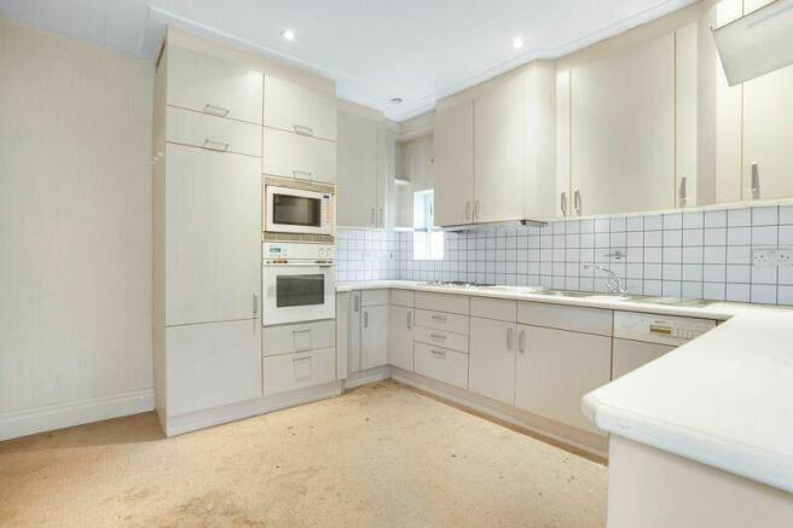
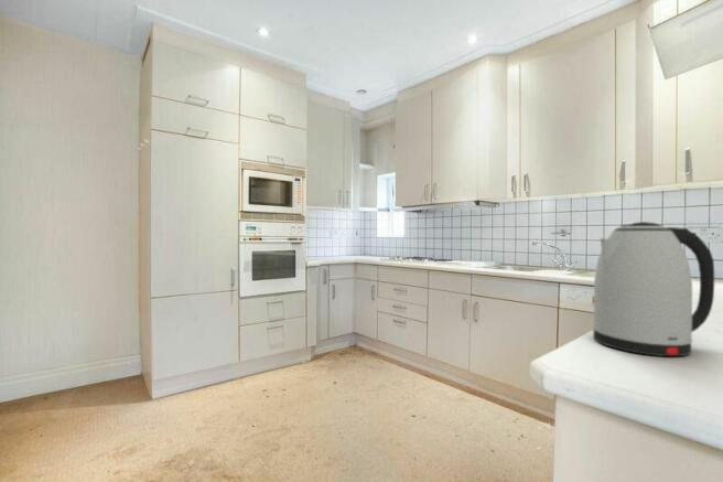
+ kettle [592,221,715,357]
